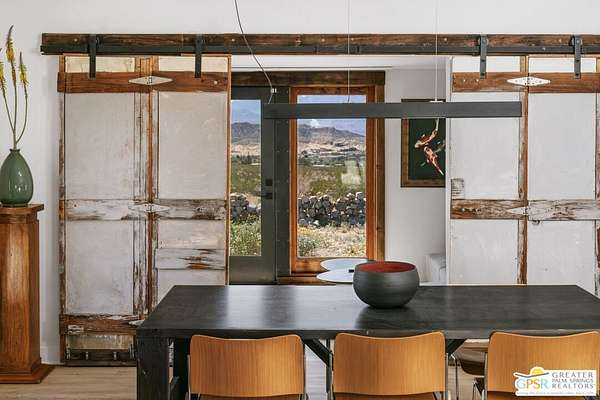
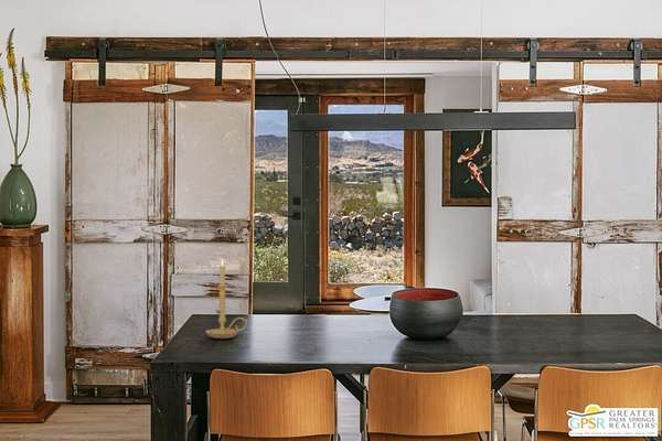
+ candle holder [204,258,249,340]
